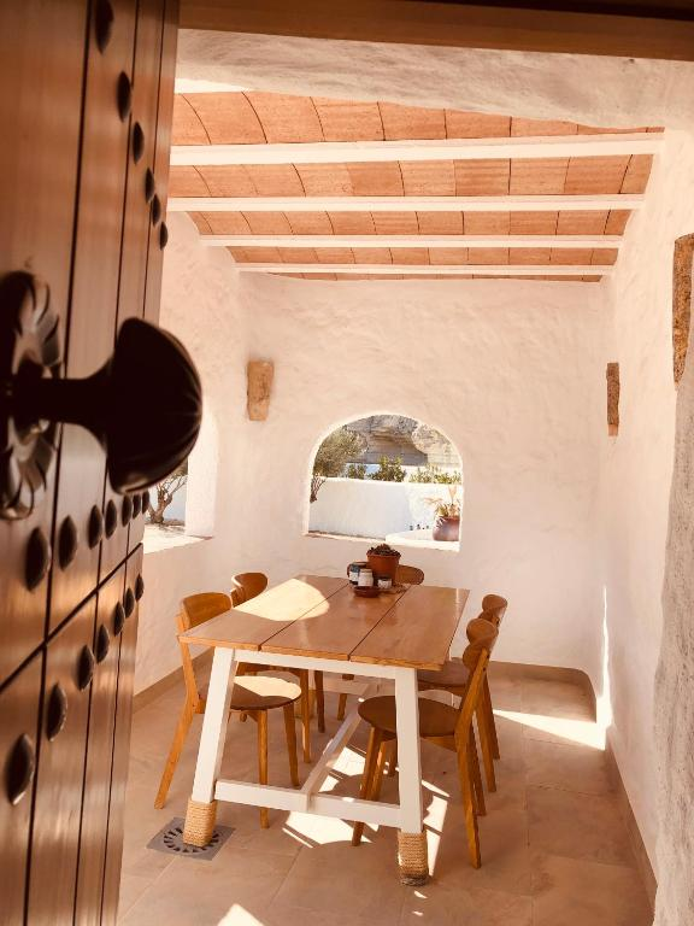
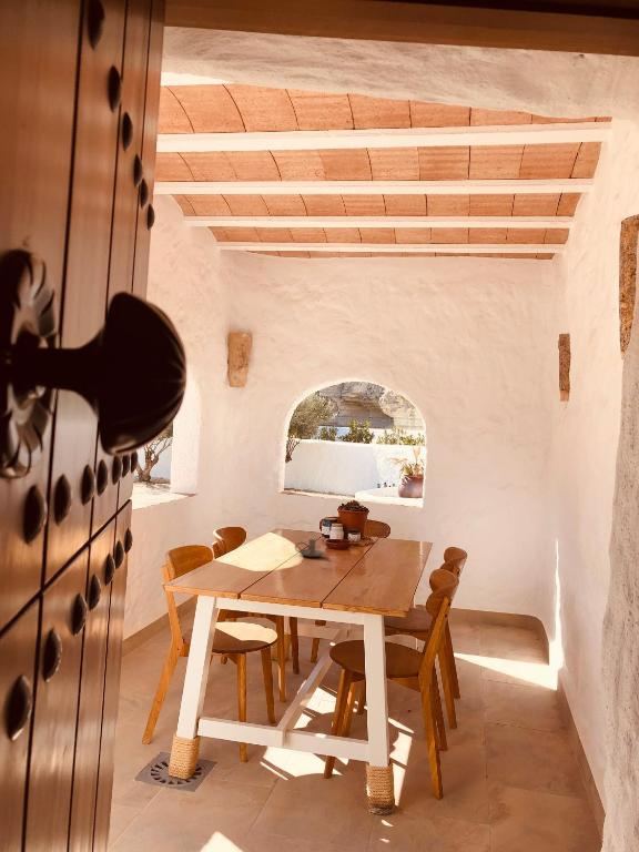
+ candle holder [294,538,325,558]
